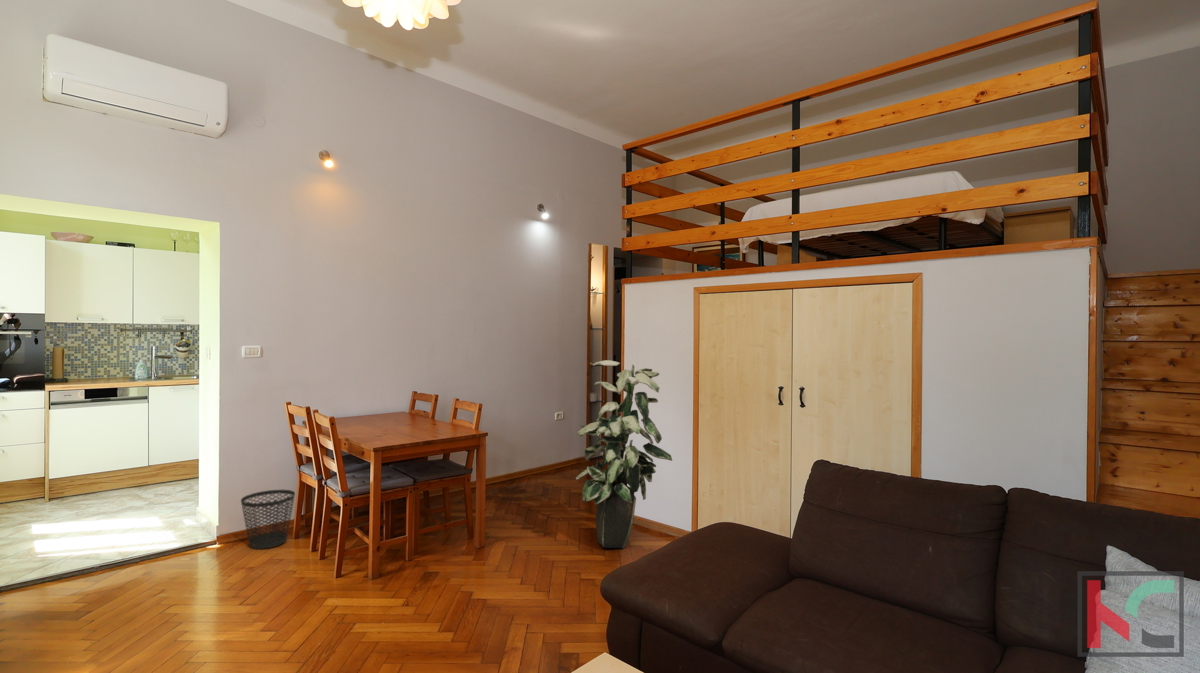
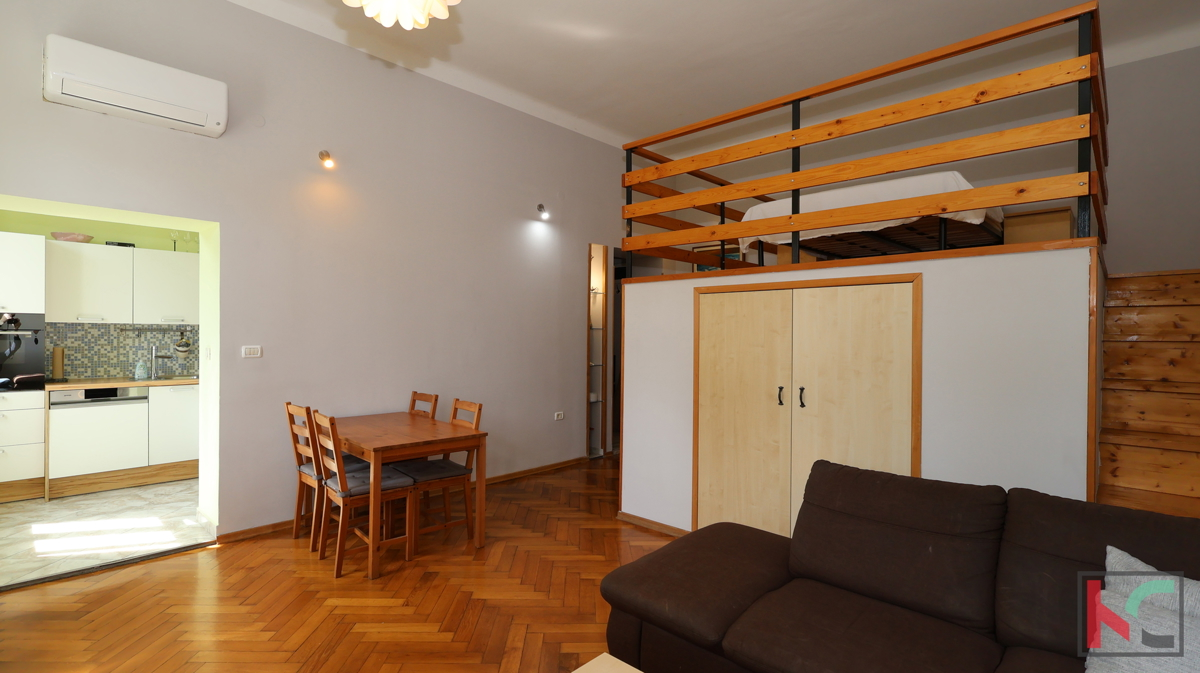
- indoor plant [575,359,673,549]
- wastebasket [240,489,296,550]
